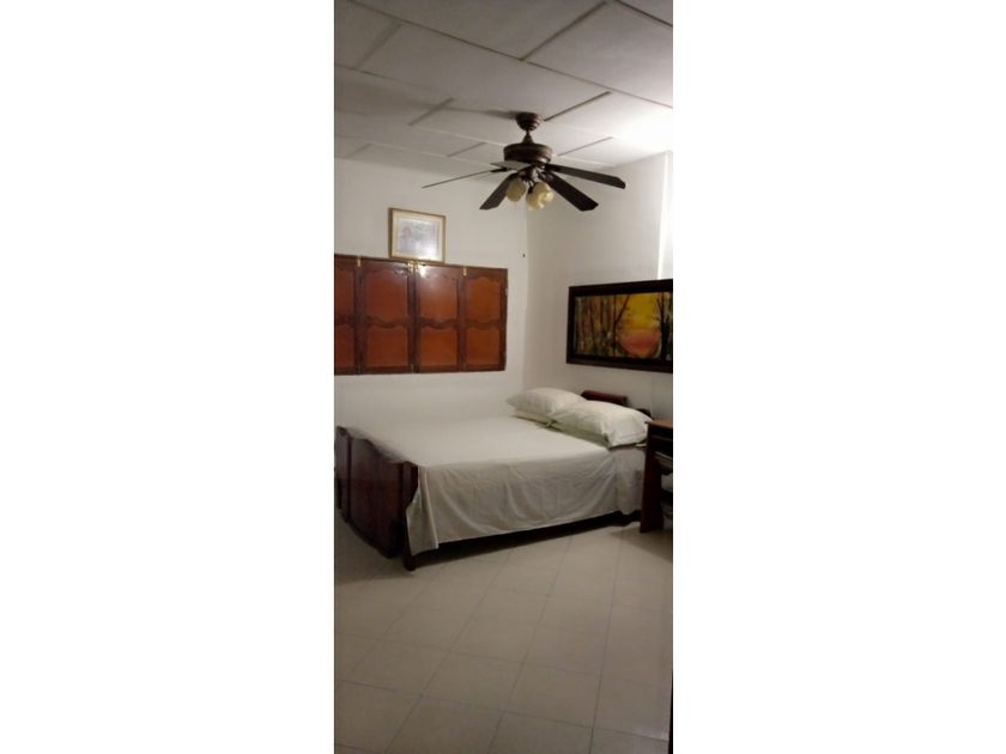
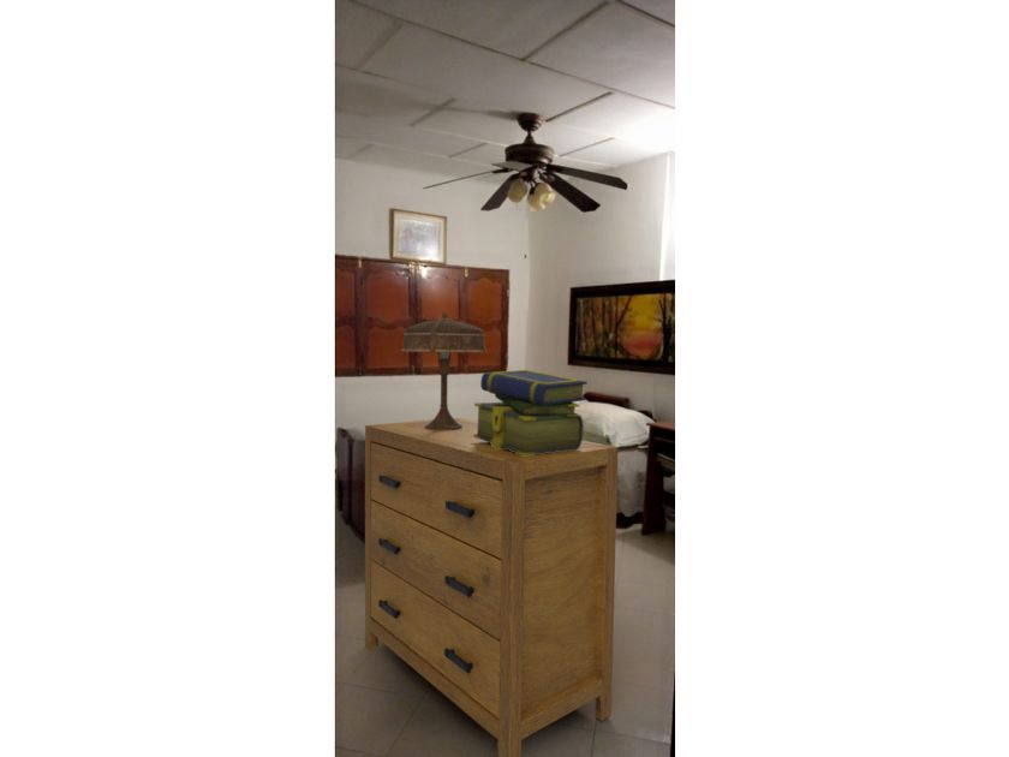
+ stack of books [473,369,589,457]
+ dresser [364,417,619,757]
+ table lamp [400,310,488,430]
